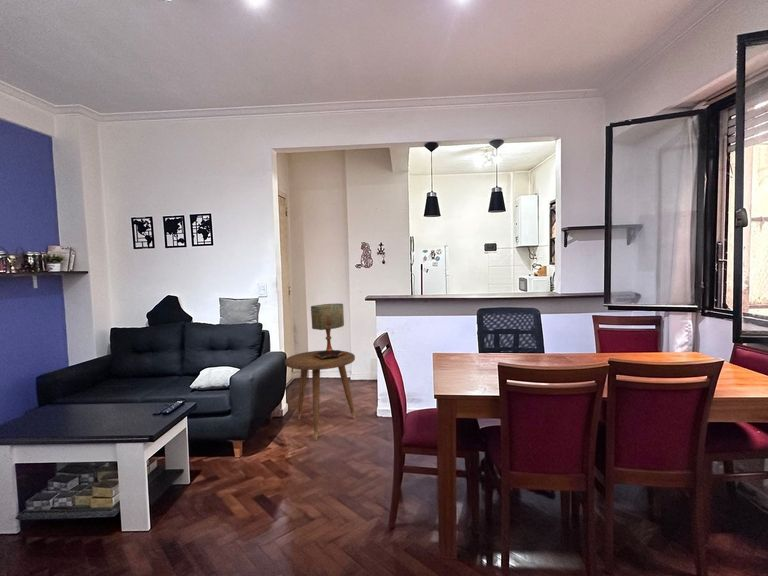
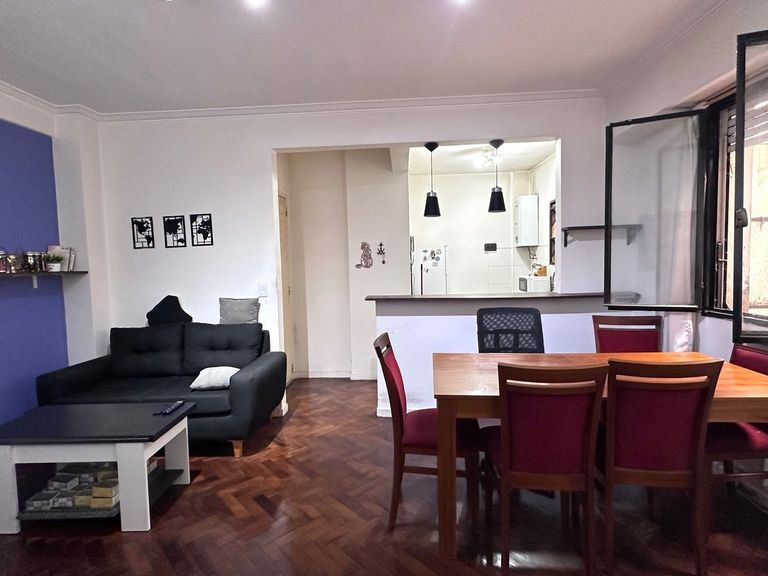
- table lamp [310,302,347,359]
- side table [284,349,356,441]
